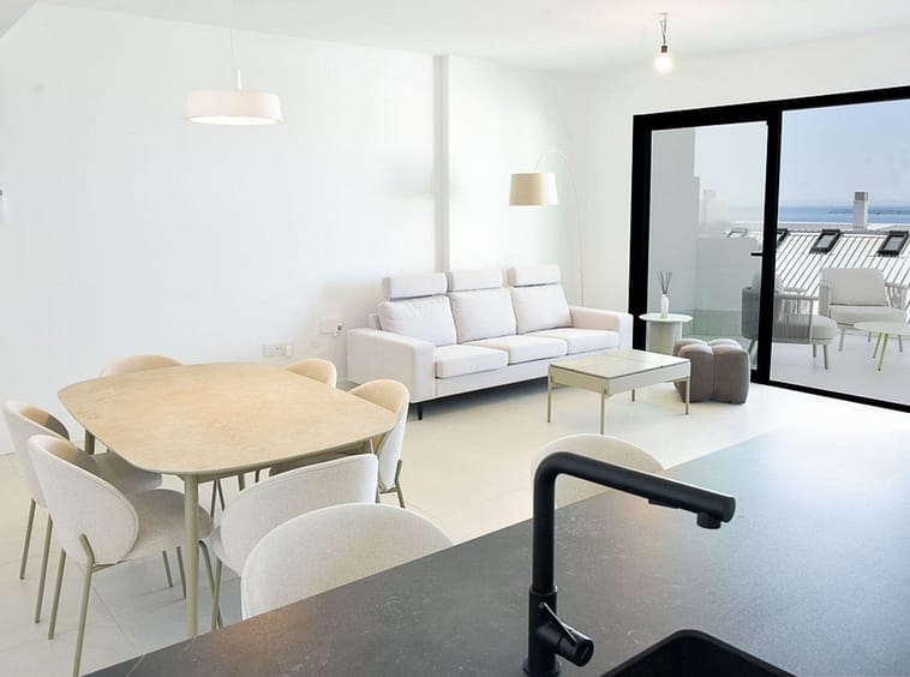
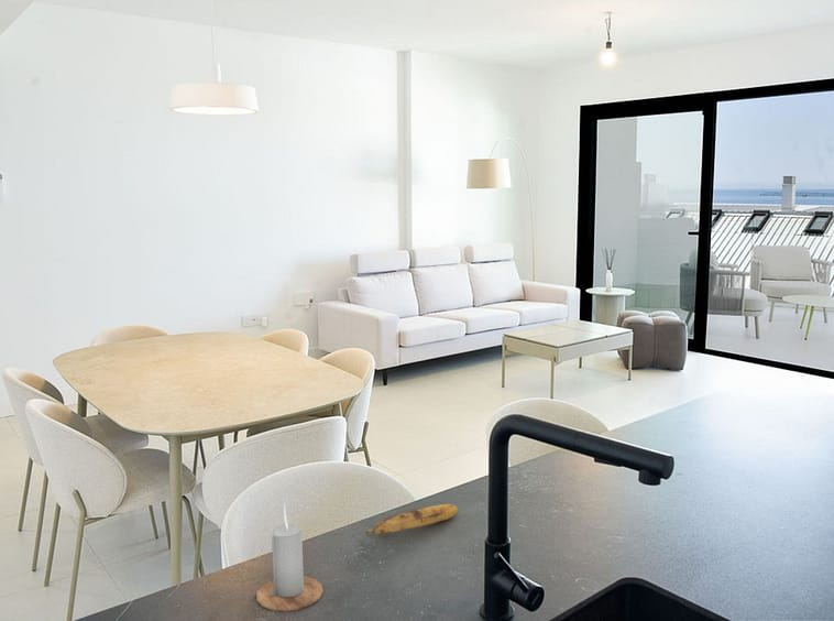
+ candle [255,503,325,612]
+ banana [365,503,459,536]
